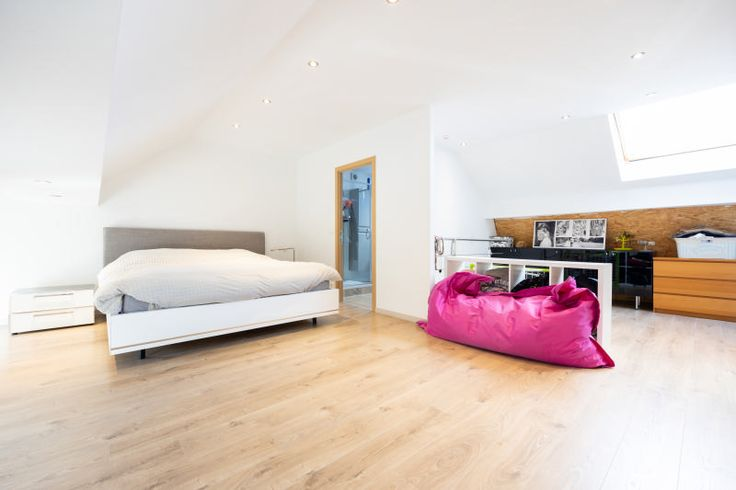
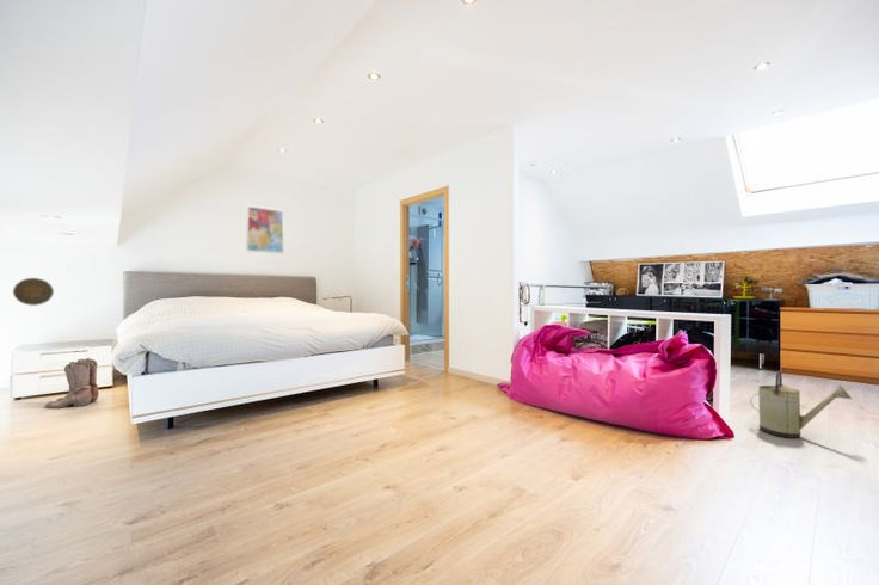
+ boots [44,357,99,410]
+ wall art [245,204,285,255]
+ watering can [750,370,853,439]
+ decorative plate [12,277,55,307]
